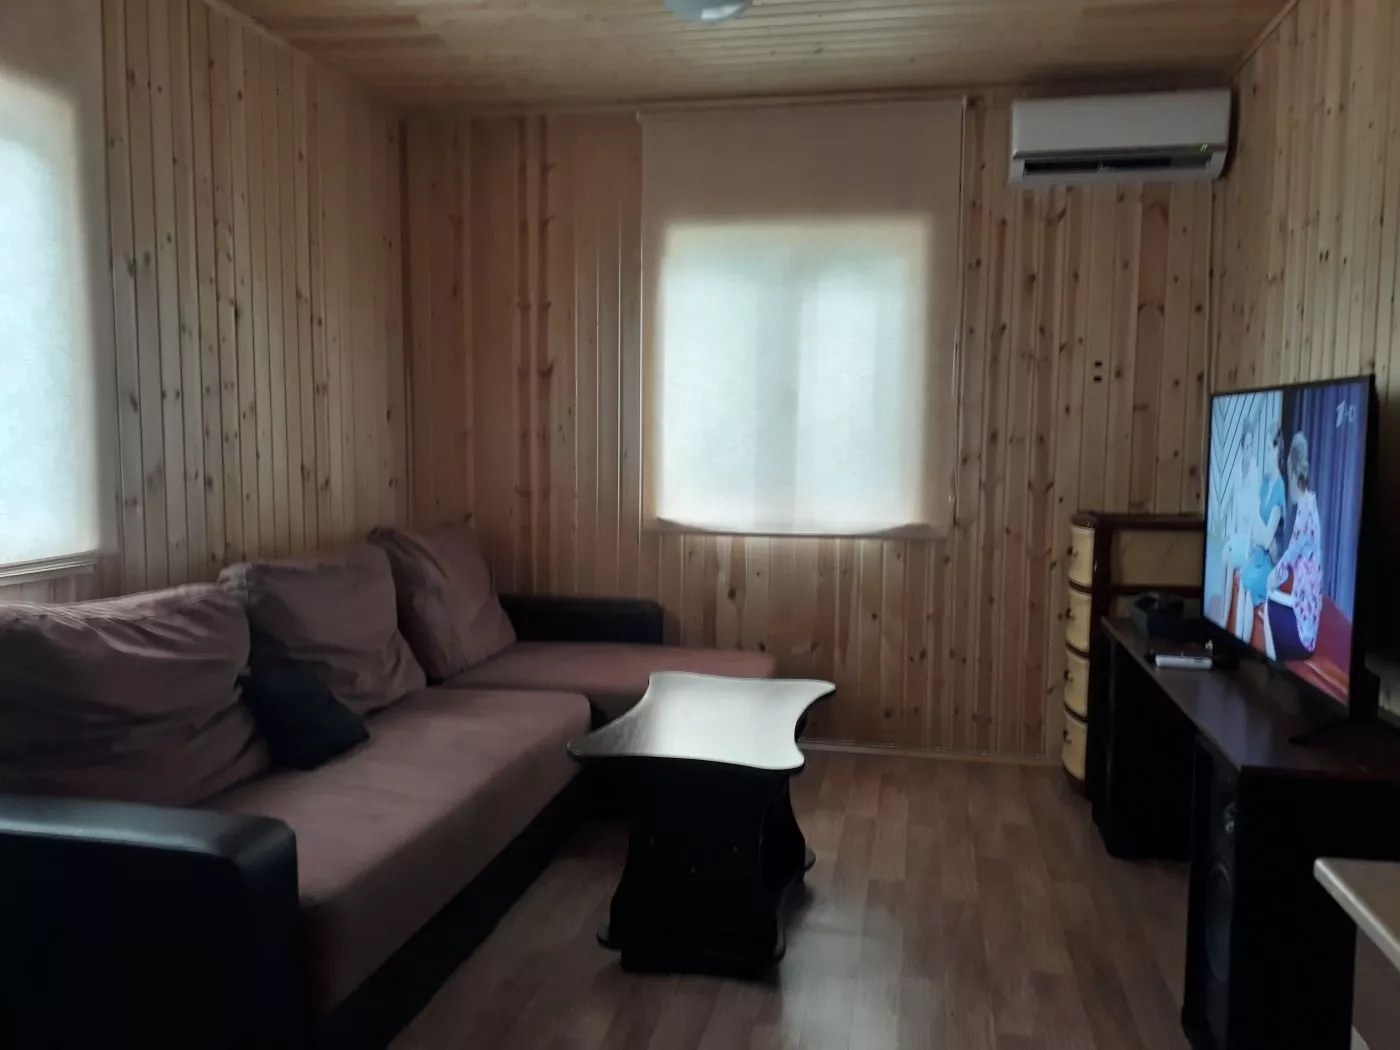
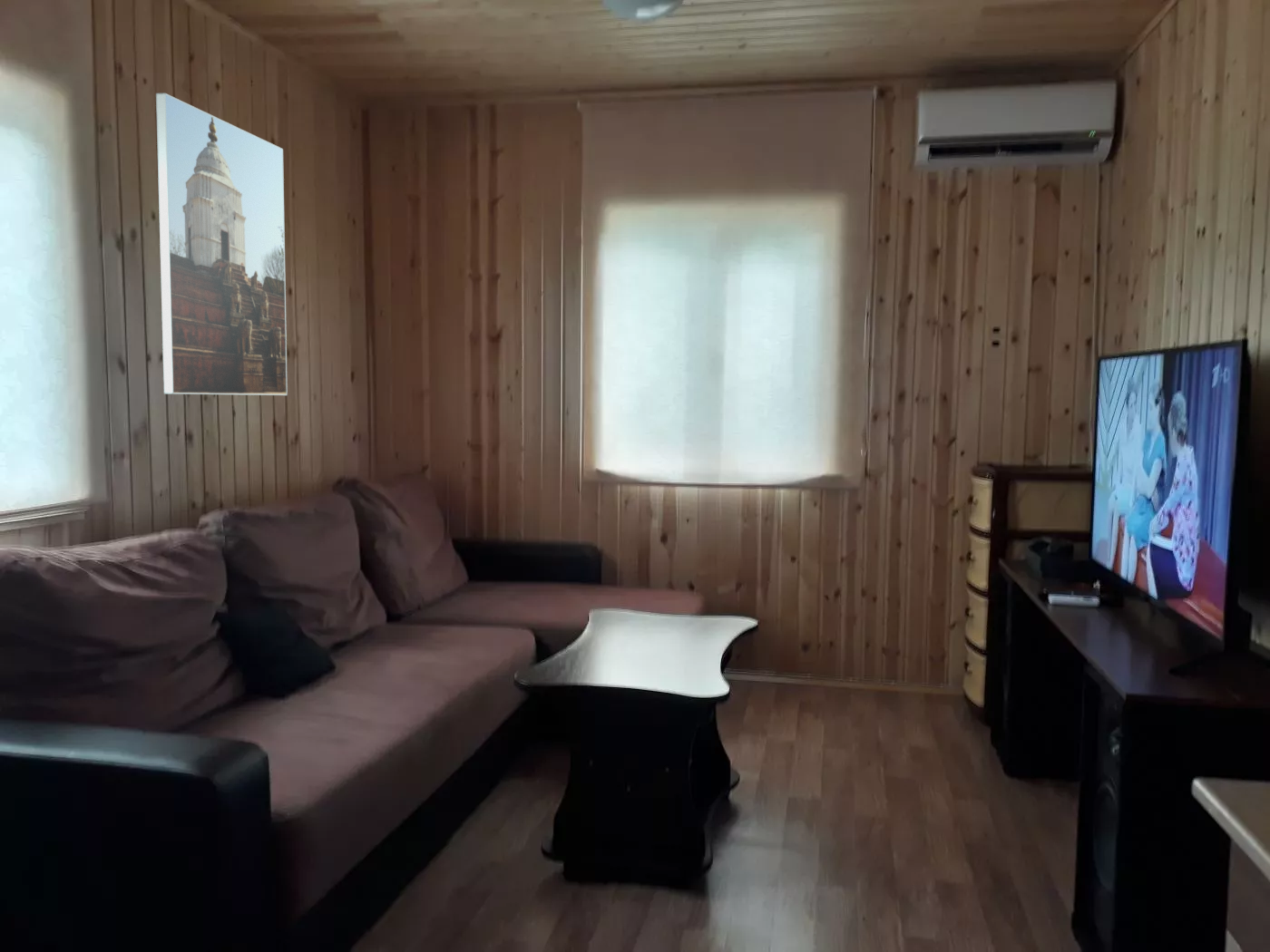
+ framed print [155,92,288,396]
